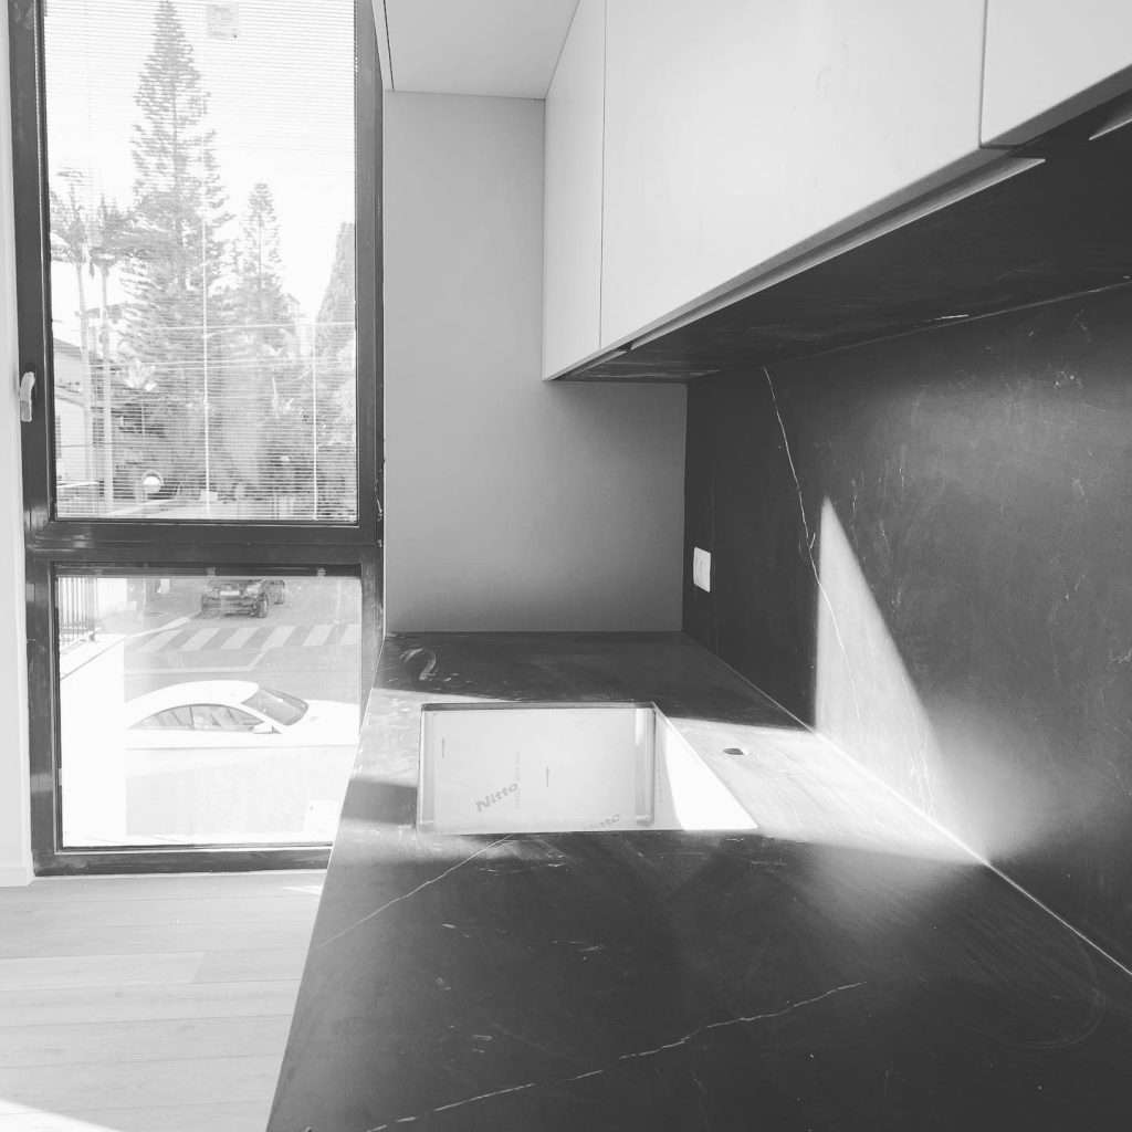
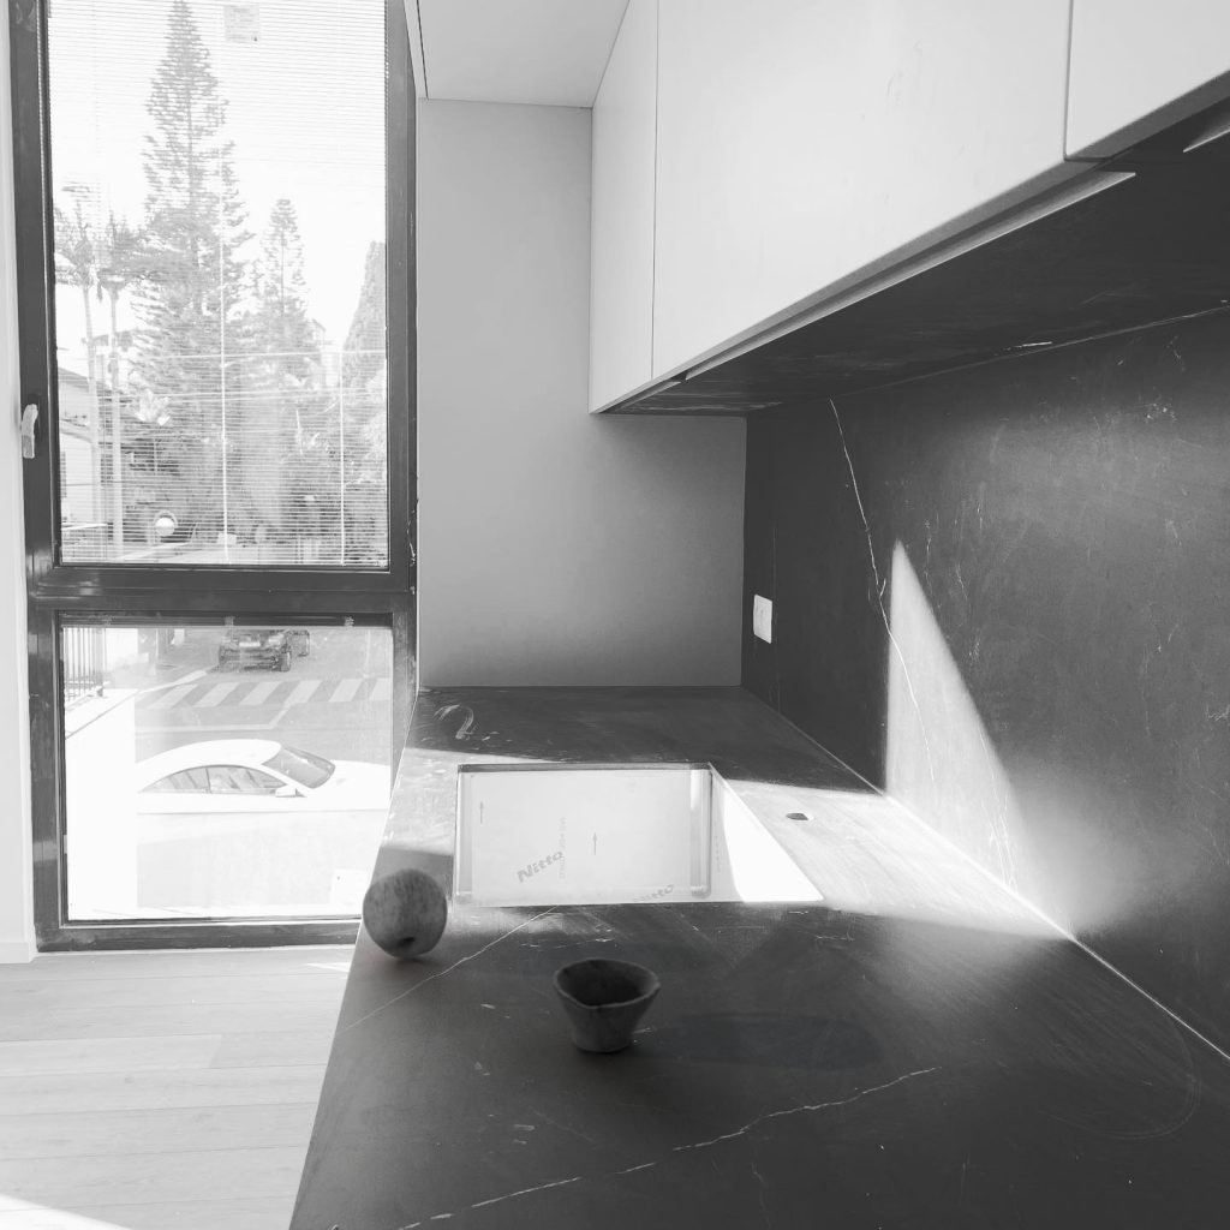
+ fruit [362,867,449,960]
+ cup [551,956,662,1053]
